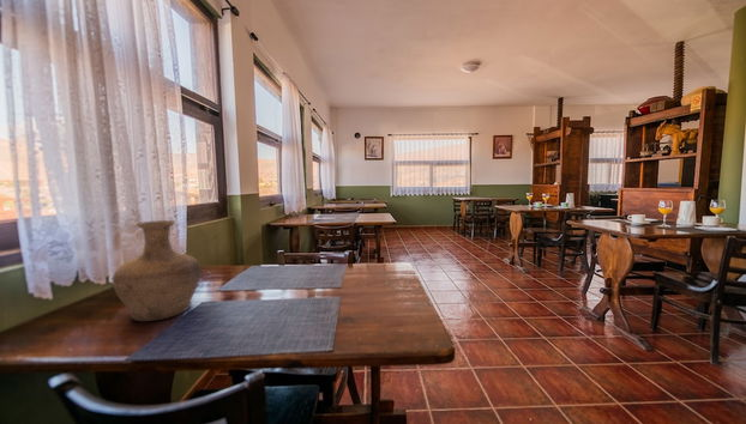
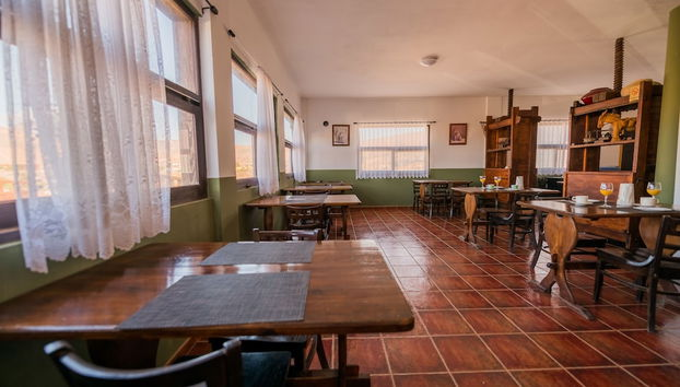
- vase [112,219,201,322]
